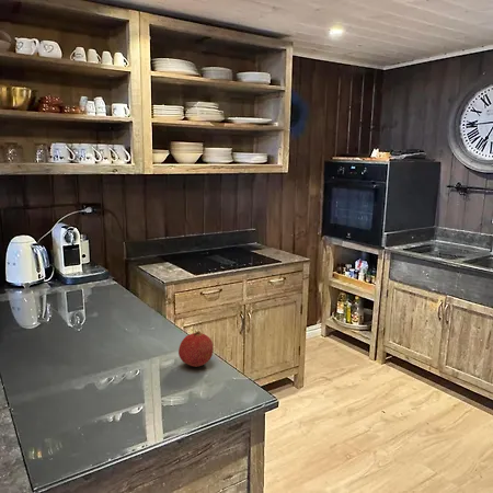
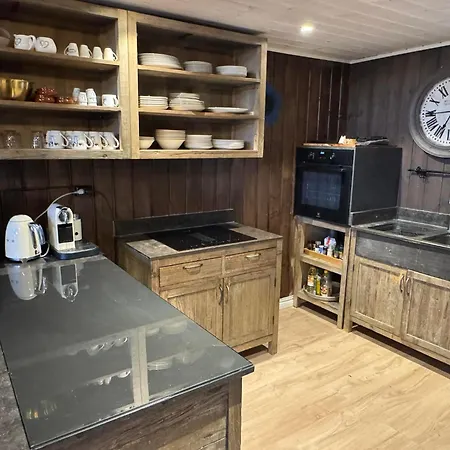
- fruit [177,330,214,368]
